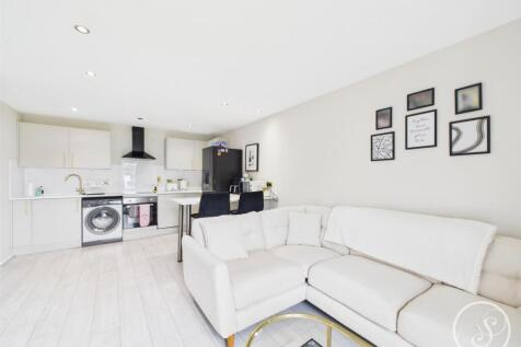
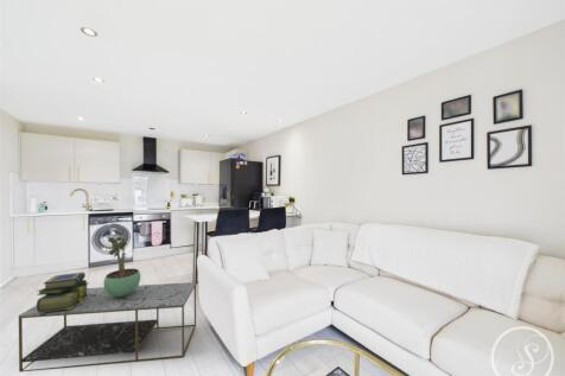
+ coffee table [18,281,197,372]
+ potted plant [102,235,141,297]
+ stack of books [36,272,90,313]
